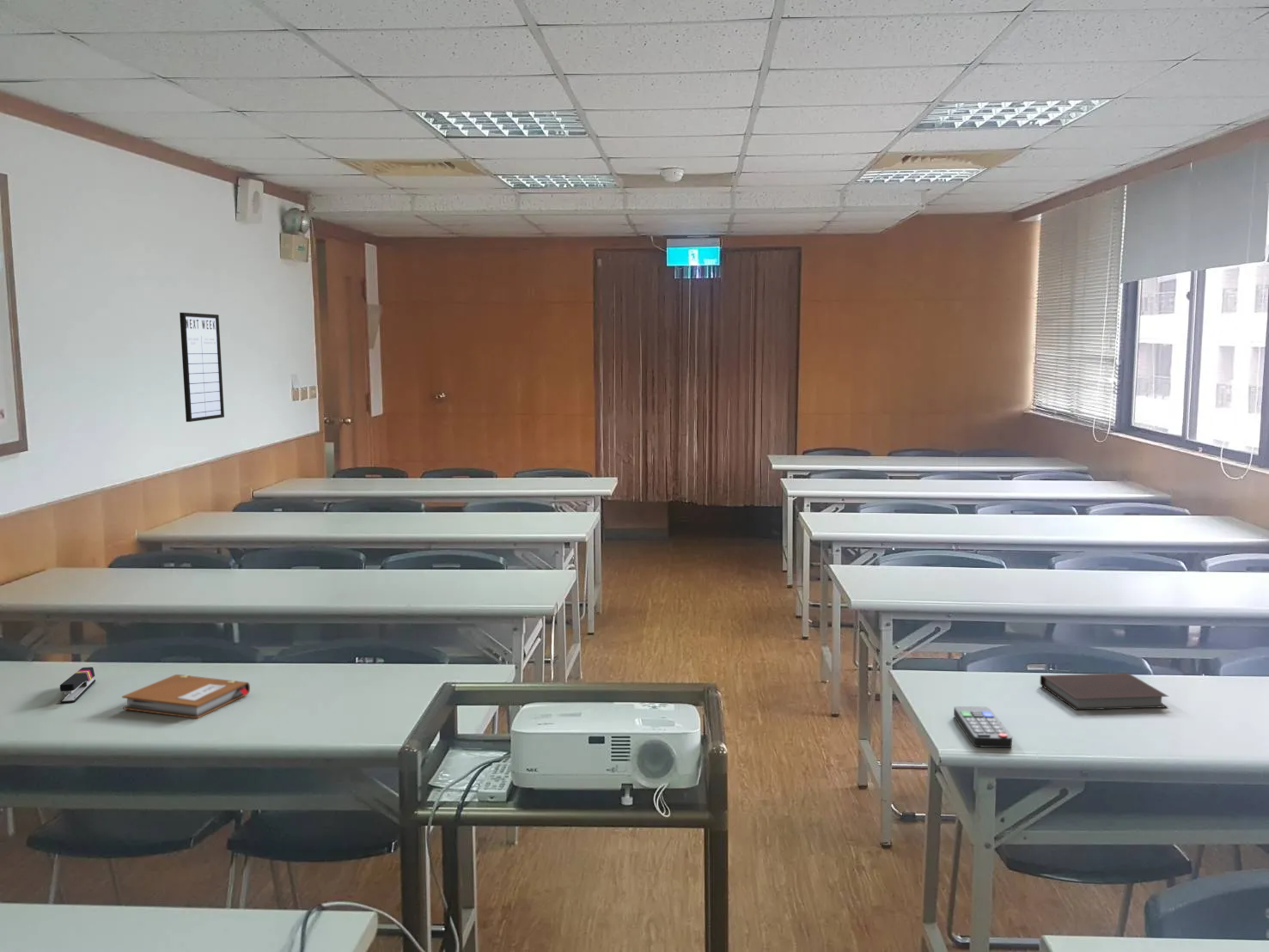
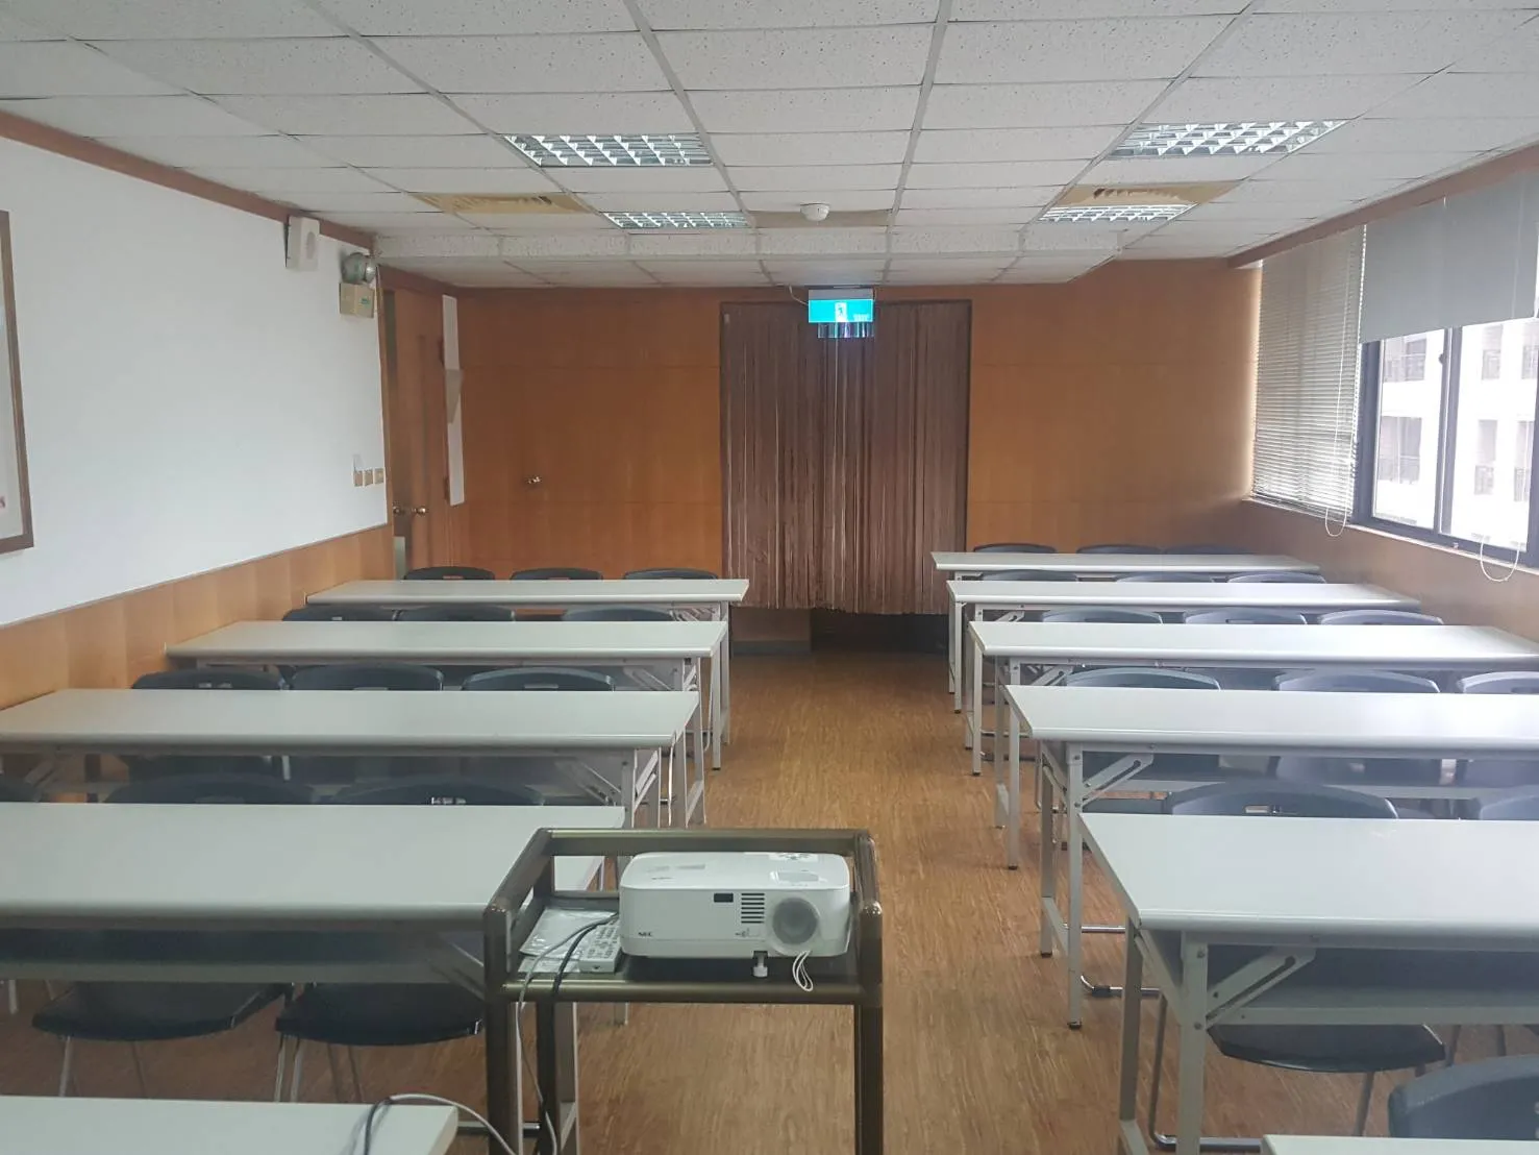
- remote control [953,705,1013,748]
- stapler [59,666,96,705]
- notebook [121,674,251,719]
- writing board [179,312,225,423]
- notebook [1040,672,1169,711]
